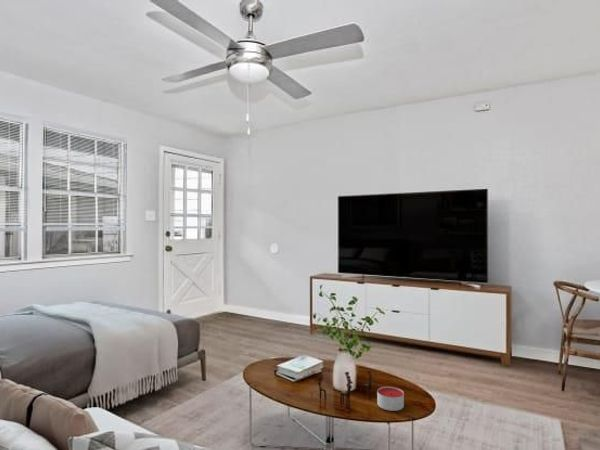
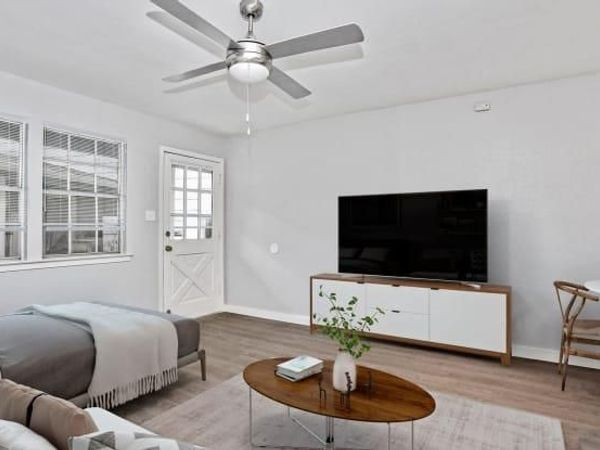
- candle [376,386,405,412]
